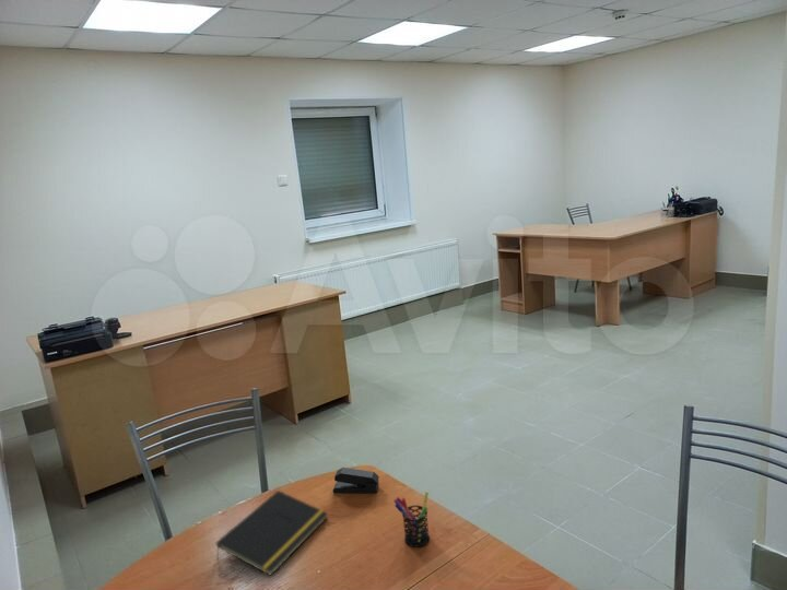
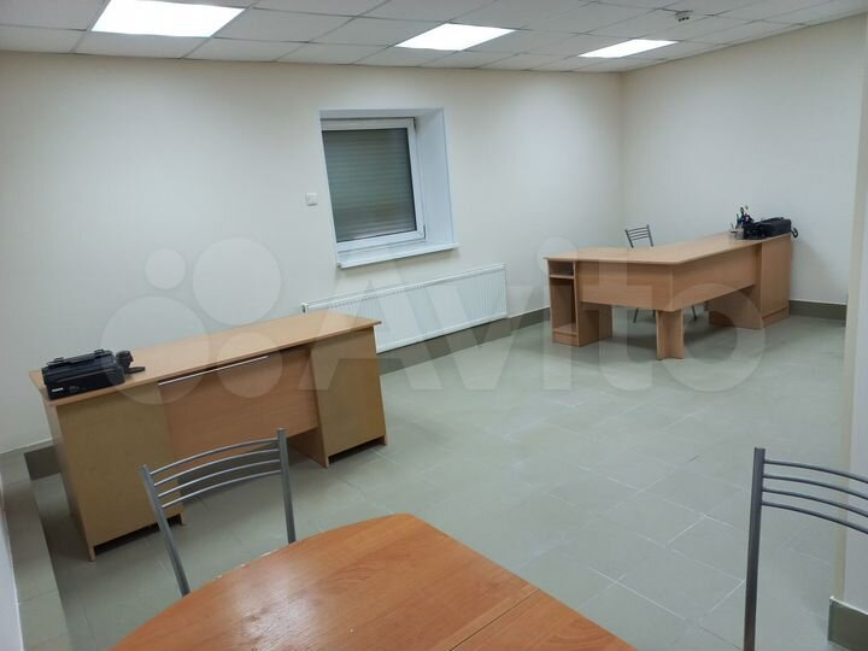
- stapler [332,467,380,494]
- pen holder [392,491,431,548]
- notepad [215,489,329,577]
